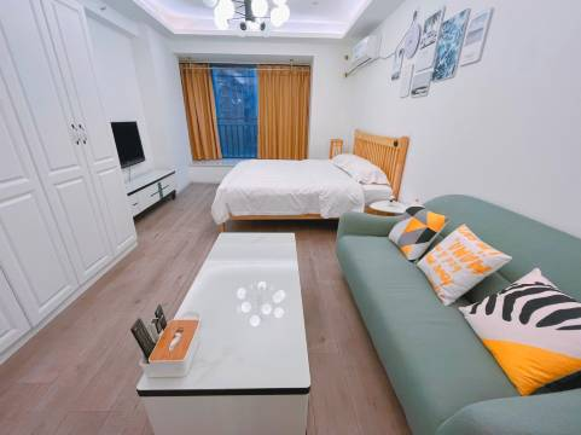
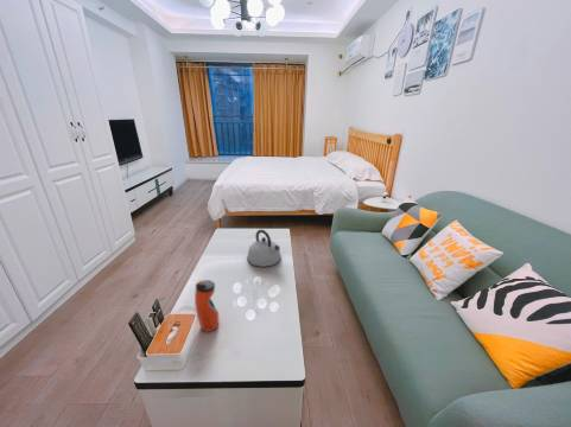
+ water bottle [193,279,220,333]
+ kettle [246,229,283,268]
